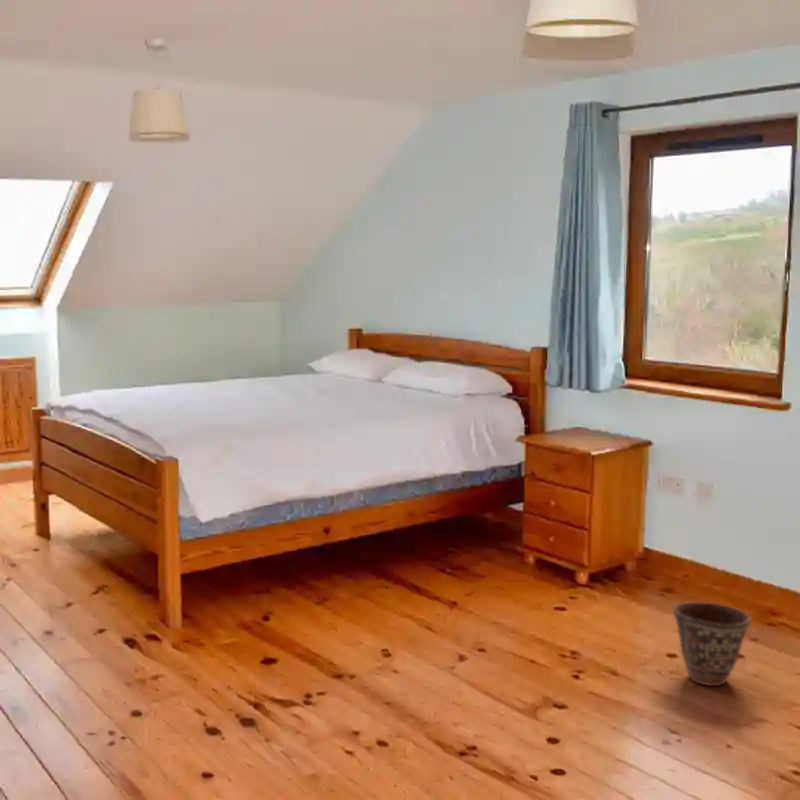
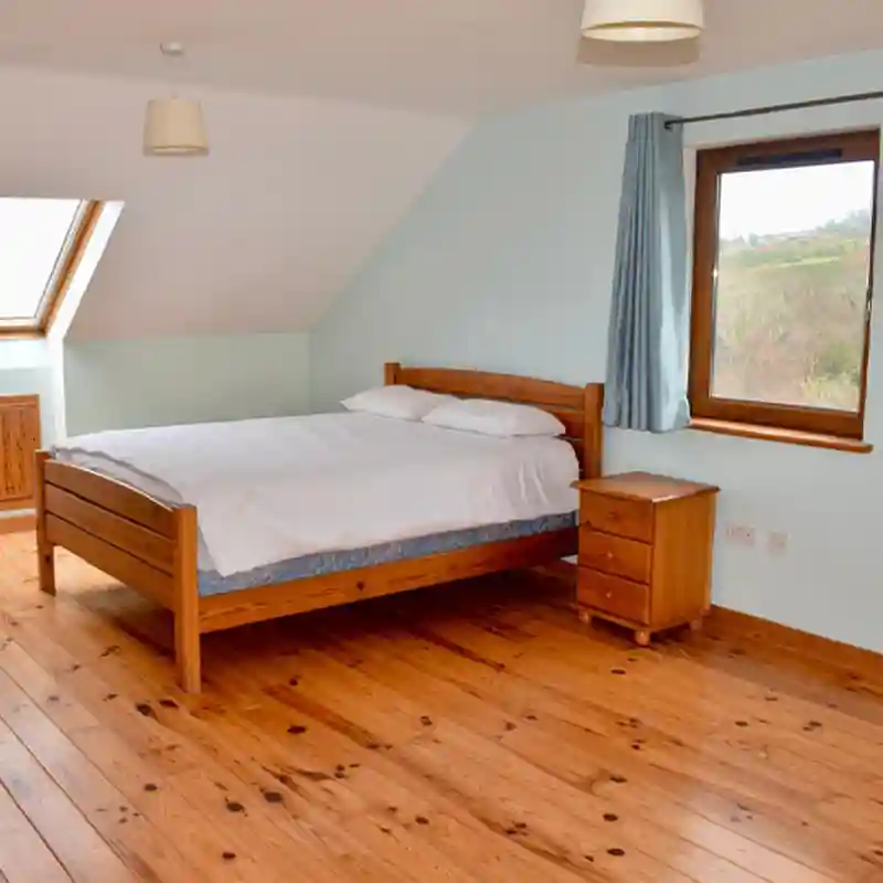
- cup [672,601,751,687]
